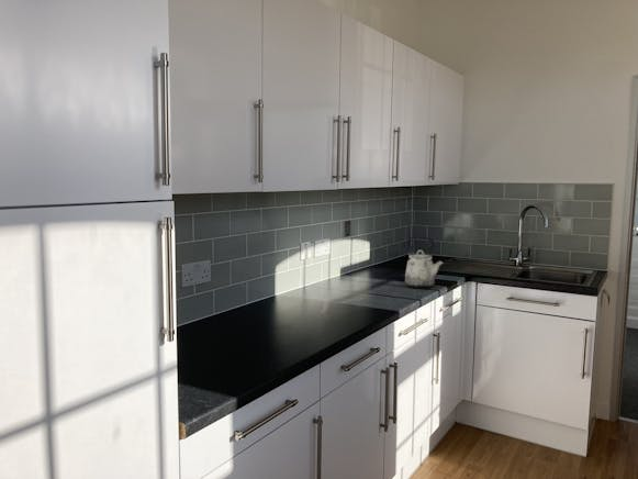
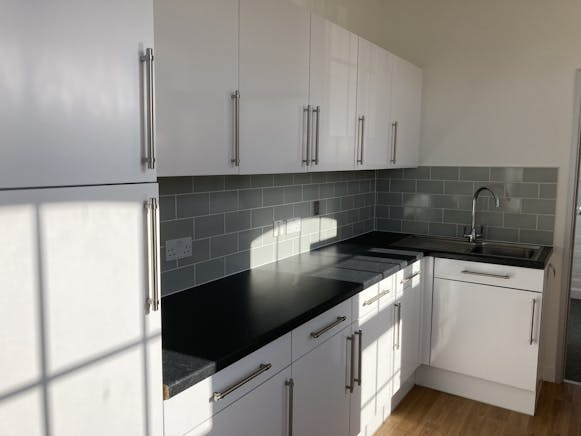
- kettle [404,235,445,289]
